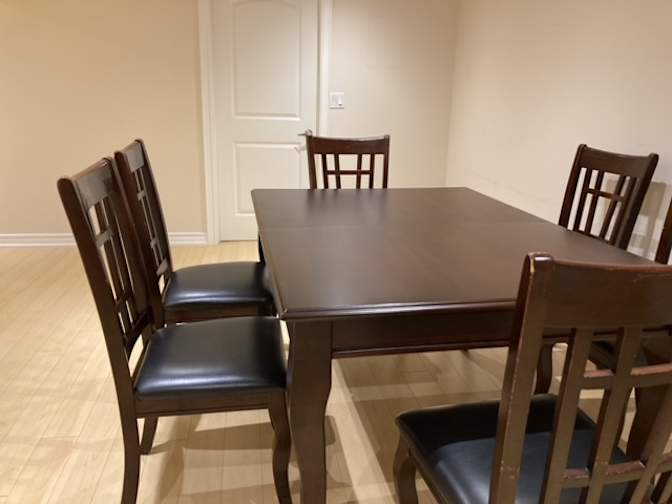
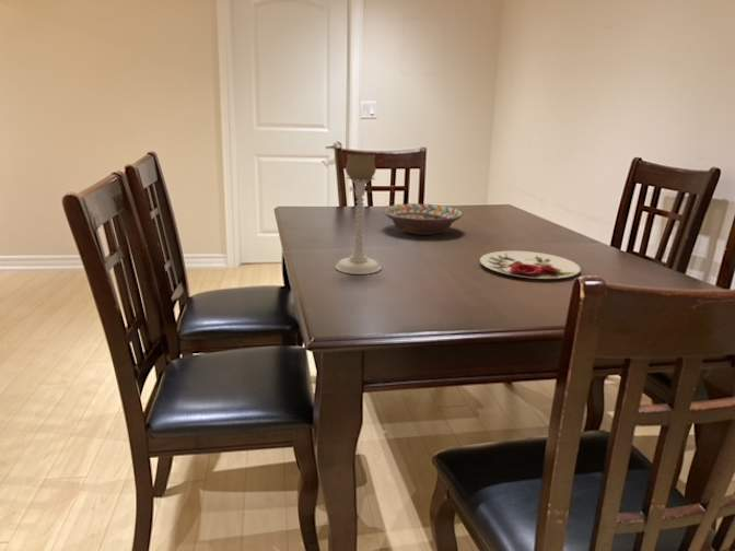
+ plate [479,250,582,280]
+ decorative bowl [382,202,465,236]
+ candle holder [335,152,382,276]
